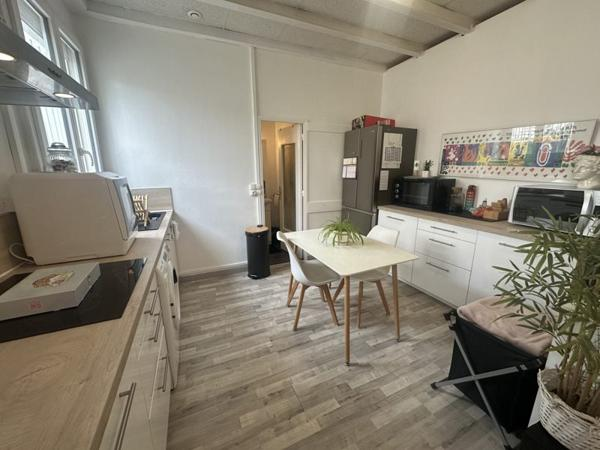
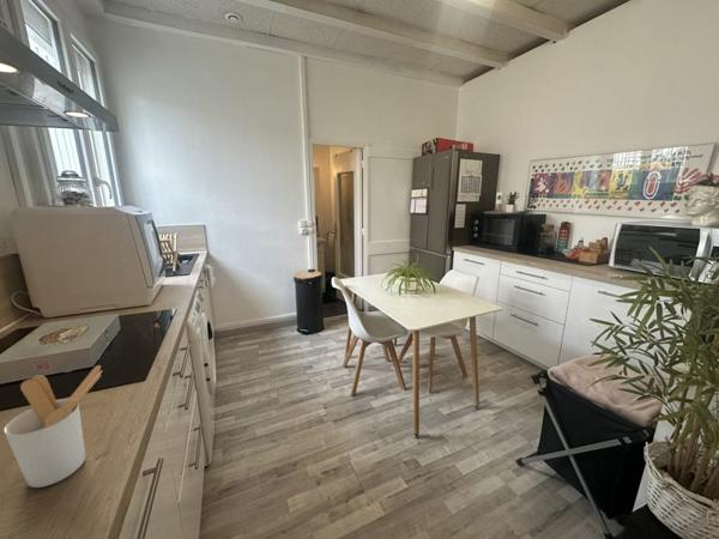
+ utensil holder [2,364,103,489]
